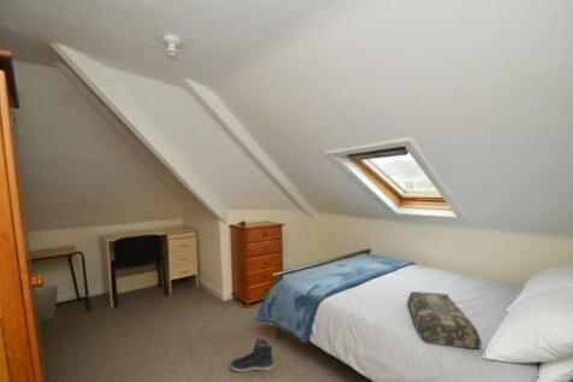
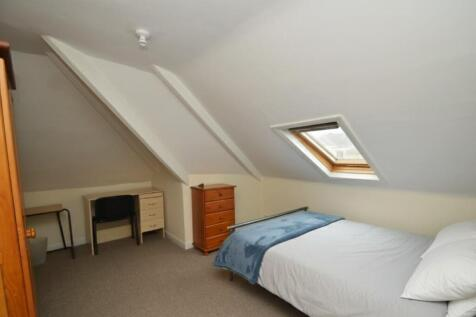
- sneaker [229,335,274,374]
- cushion [406,290,483,349]
